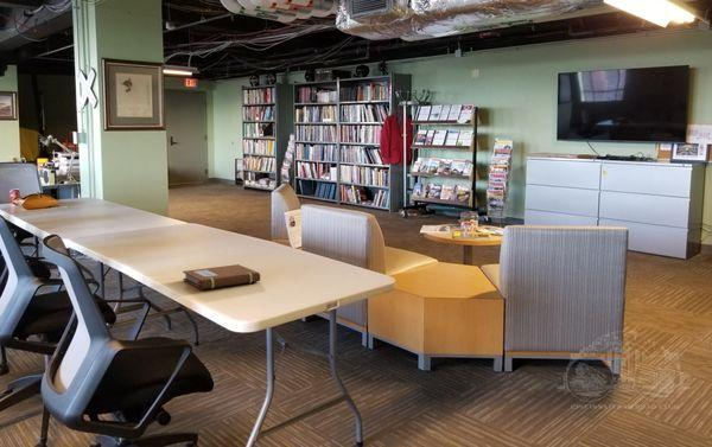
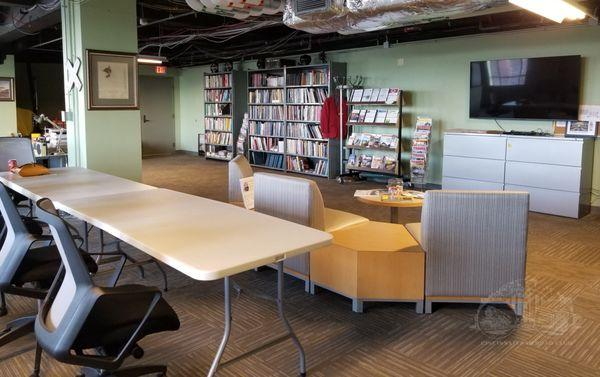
- notebook [182,263,261,290]
